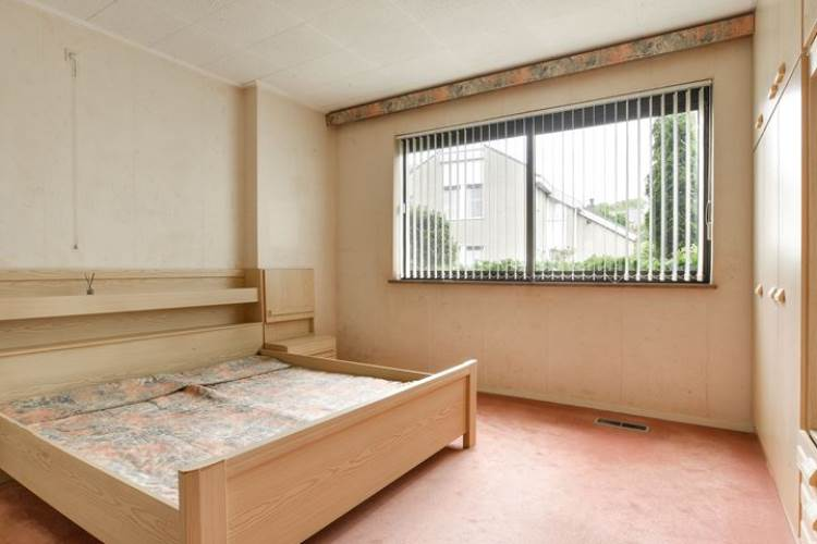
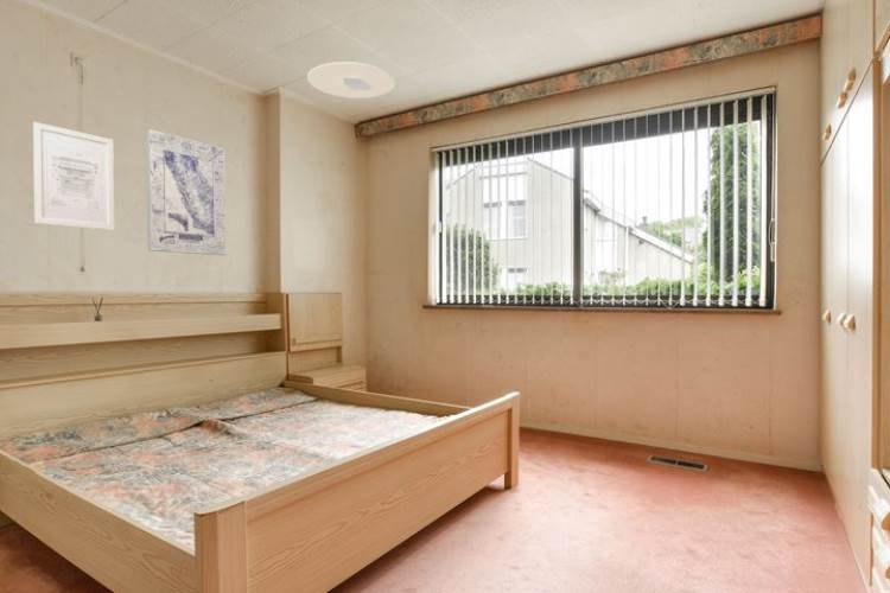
+ ceiling light [306,60,396,100]
+ wall art [145,128,227,256]
+ wall art [32,121,115,231]
